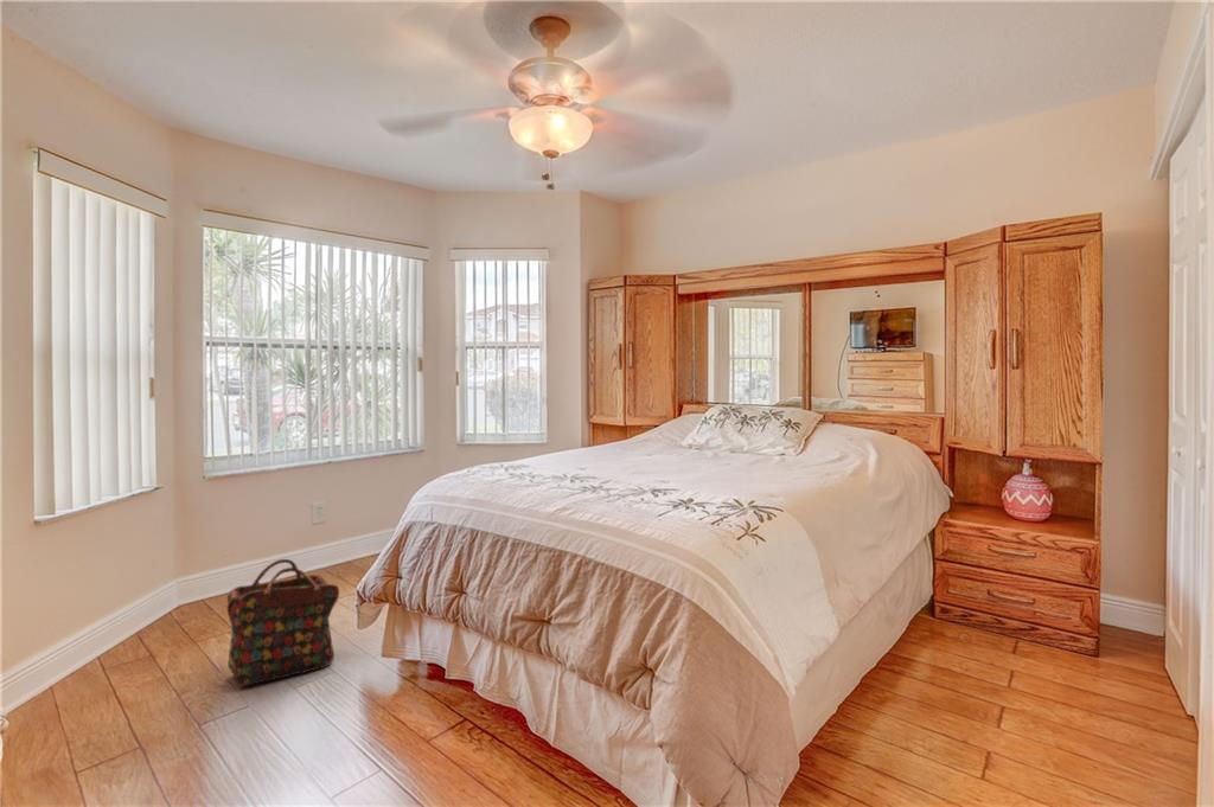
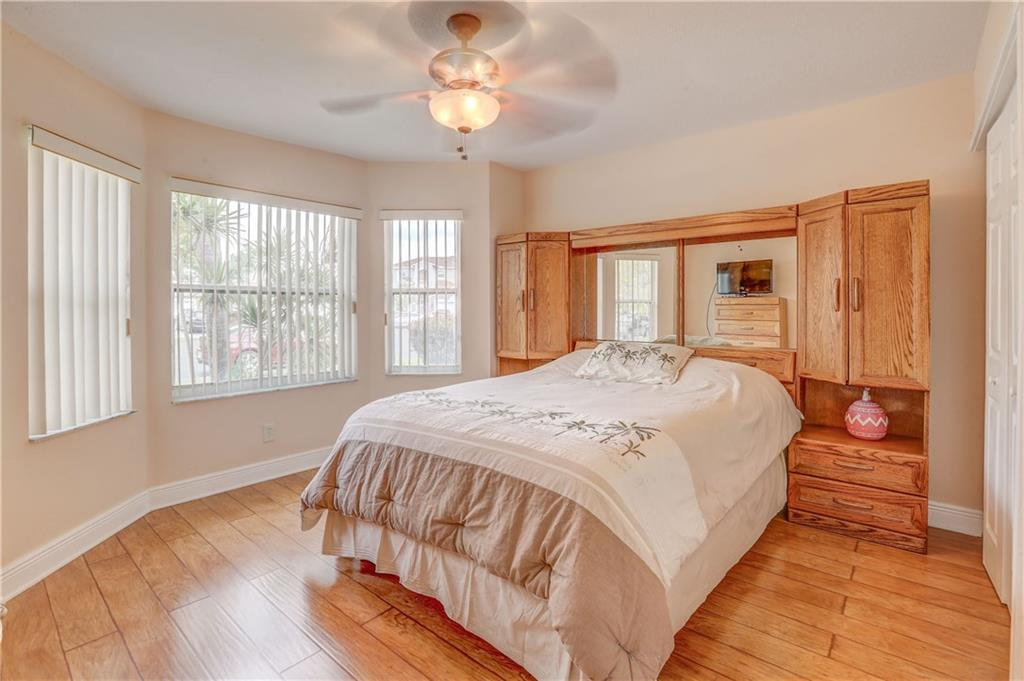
- backpack [226,558,340,688]
